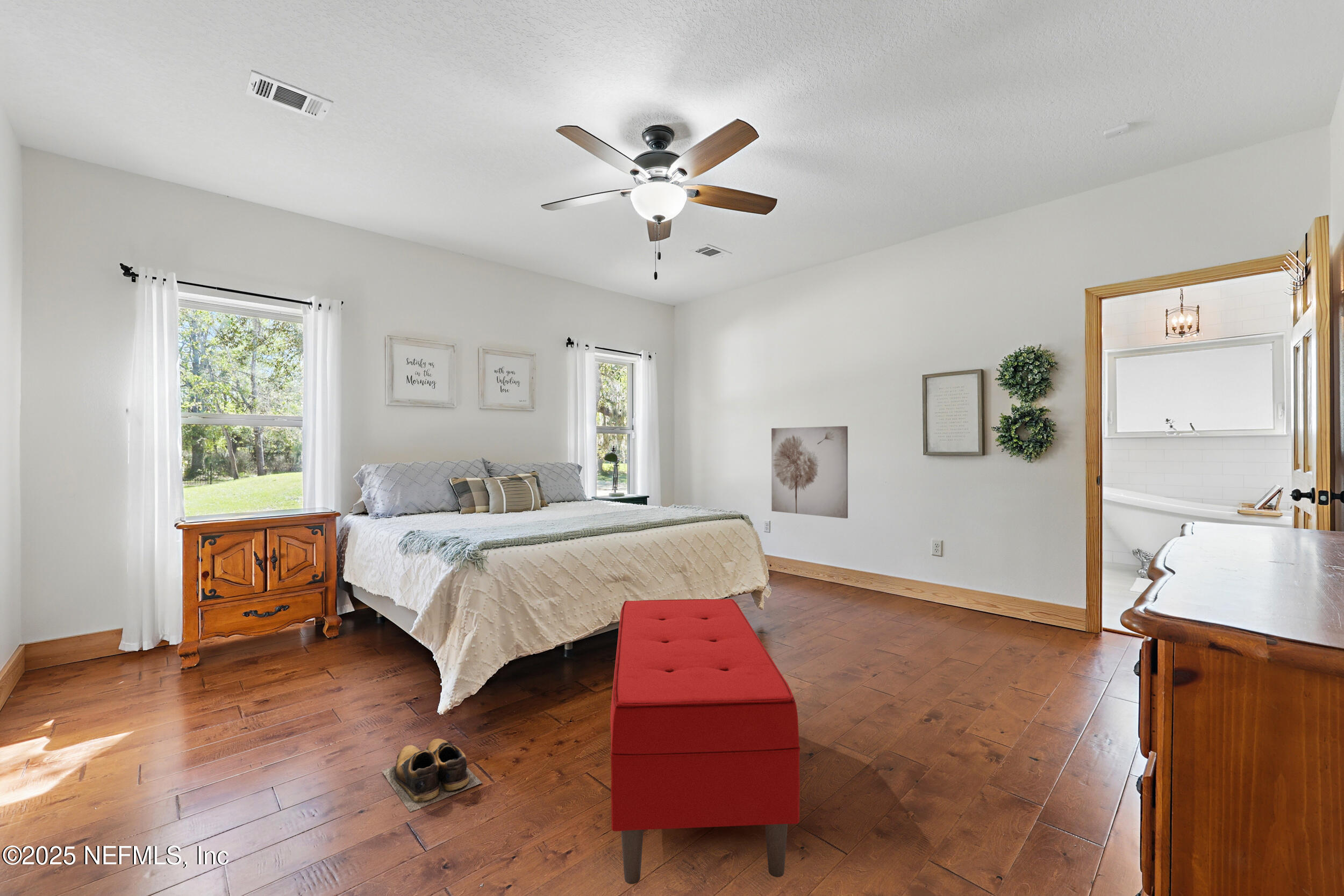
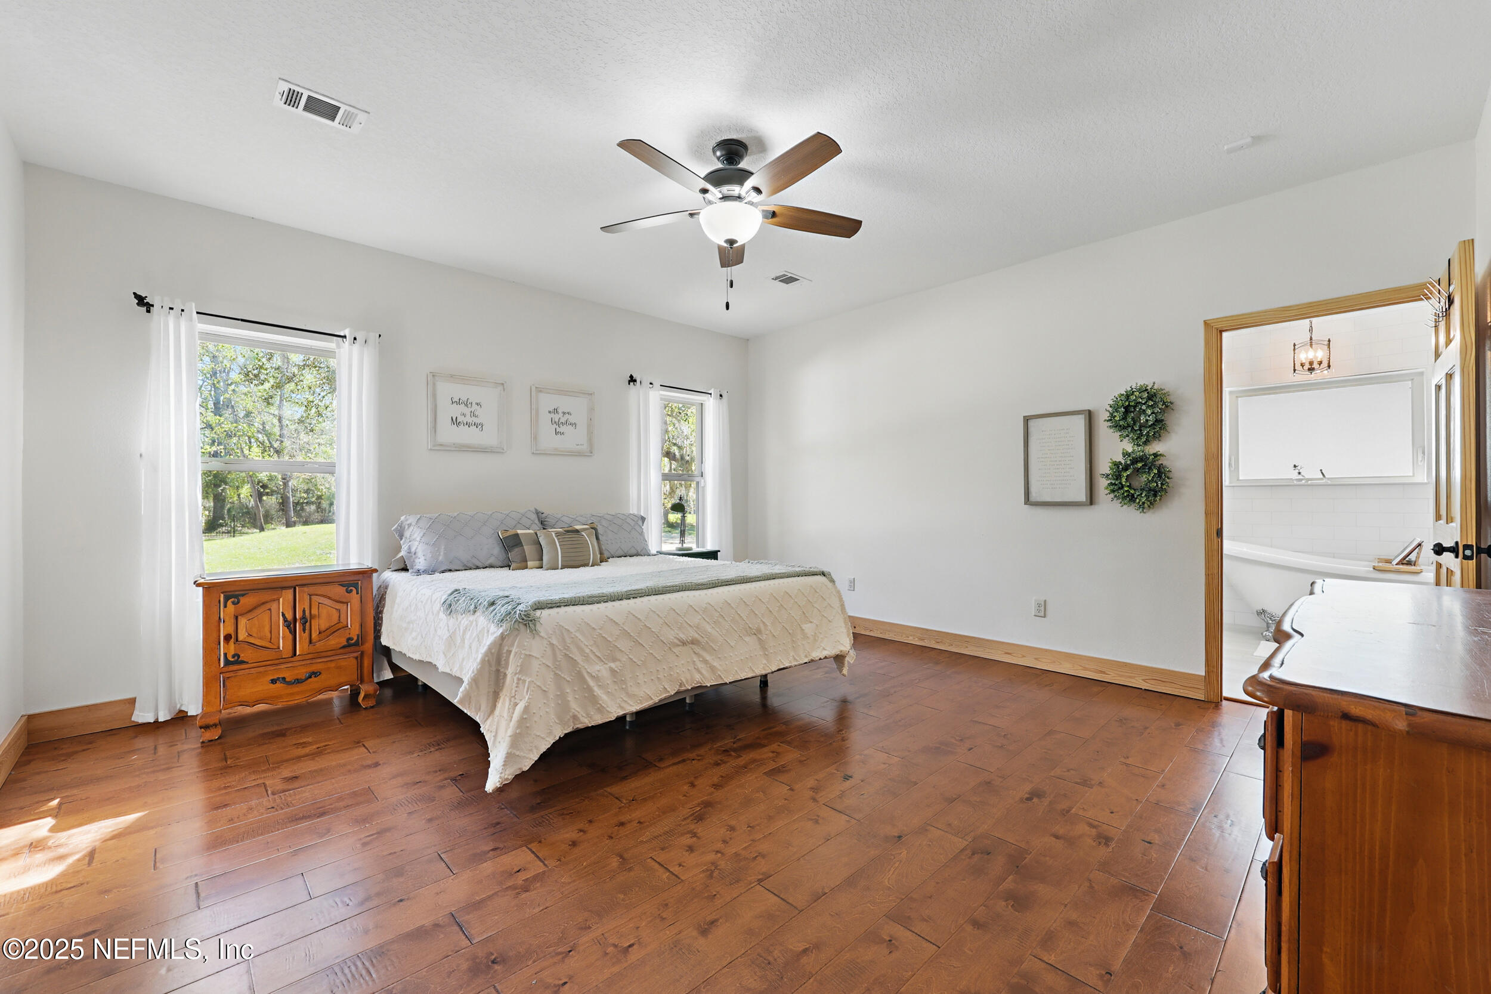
- wall art [771,426,848,519]
- shoes [381,738,483,812]
- bench [610,598,801,885]
